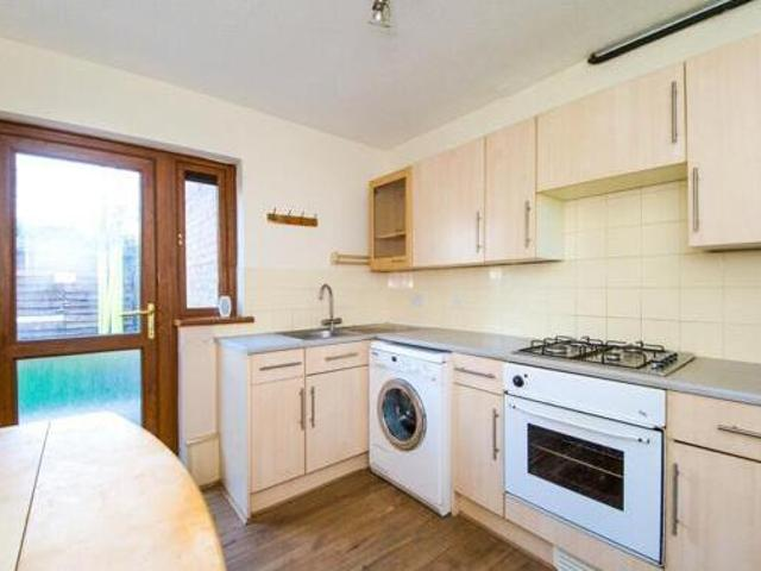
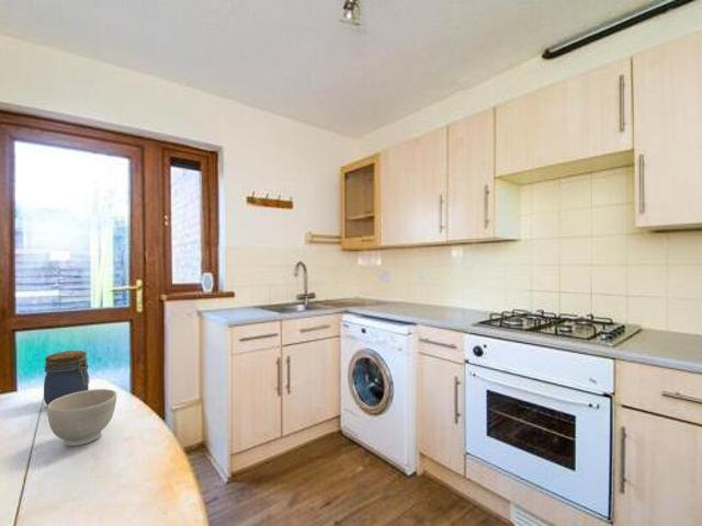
+ jar [43,350,91,407]
+ bowl [46,388,117,447]
